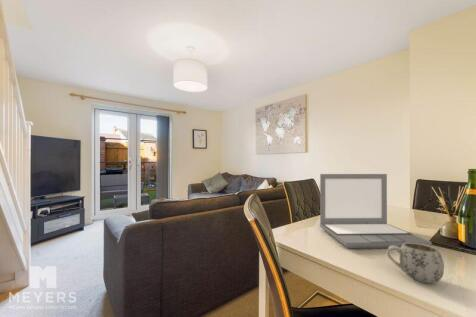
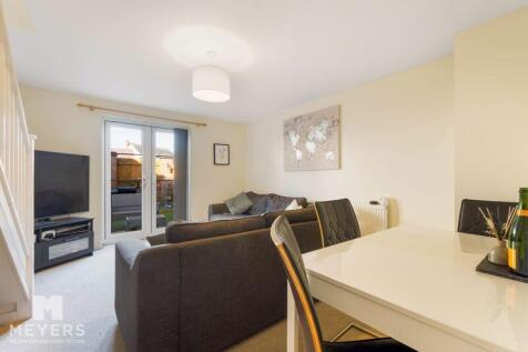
- mug [385,243,445,284]
- laptop [319,173,433,249]
